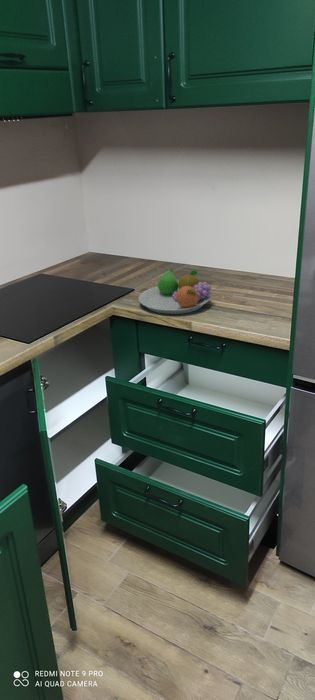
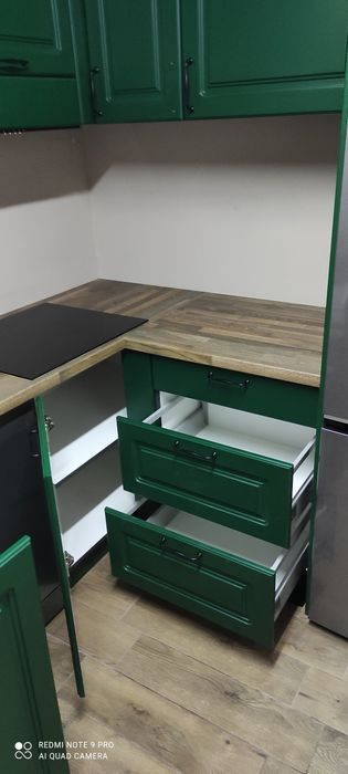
- fruit bowl [138,268,212,315]
